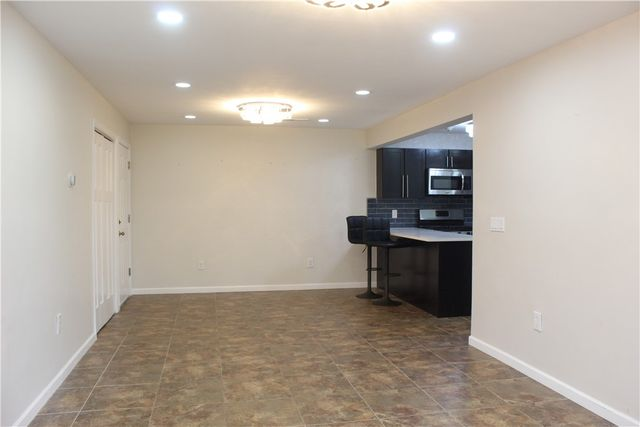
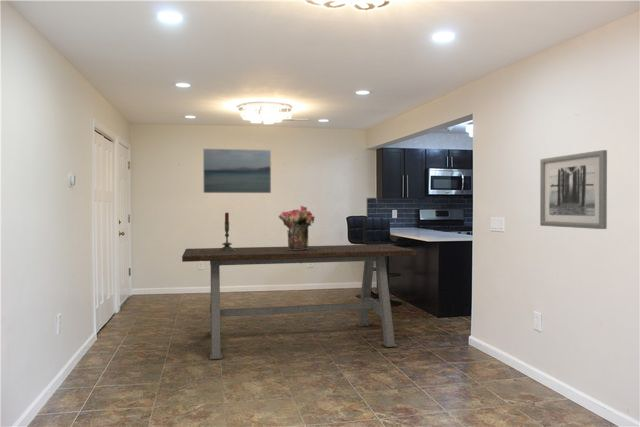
+ dining table [181,243,418,360]
+ bouquet [278,205,316,250]
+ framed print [202,147,272,194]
+ wall art [539,149,608,230]
+ candle [219,212,235,252]
